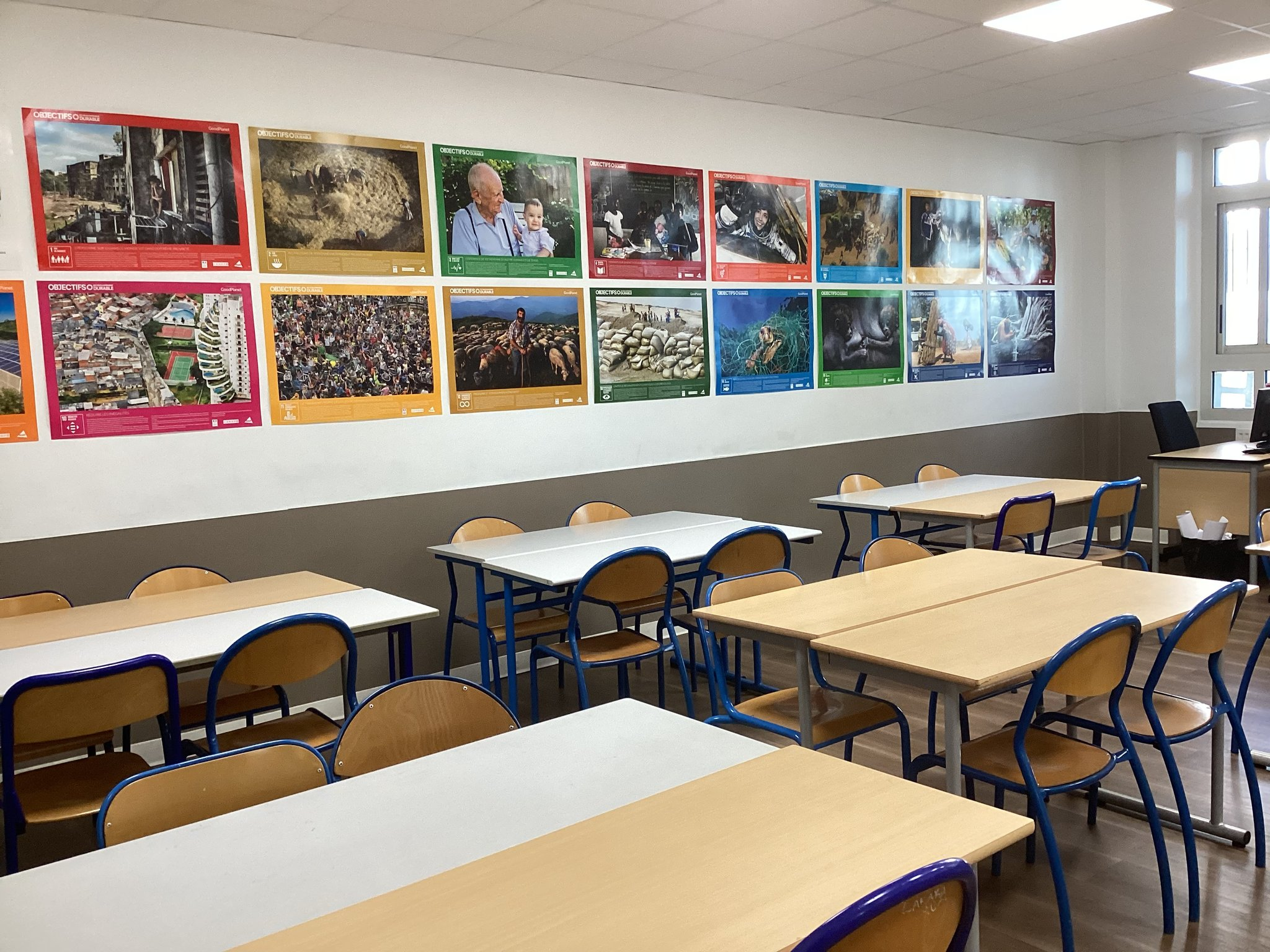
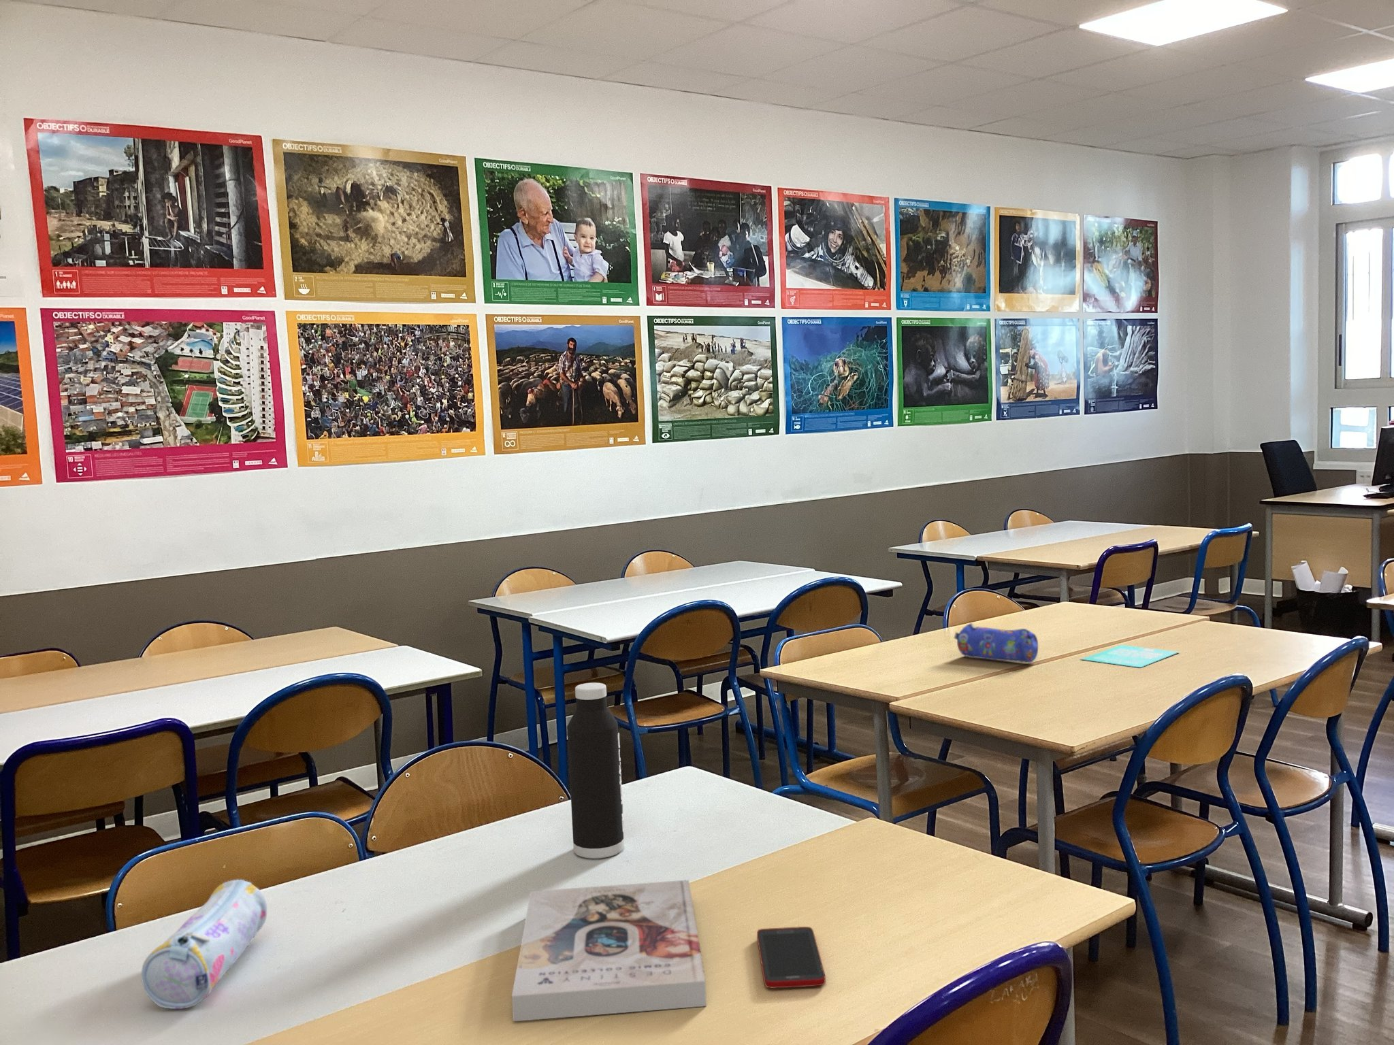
+ water bottle [566,683,625,859]
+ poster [1080,644,1180,668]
+ pencil case [953,622,1038,664]
+ pencil case [140,879,268,1010]
+ cell phone [756,926,827,989]
+ book [511,879,707,1022]
